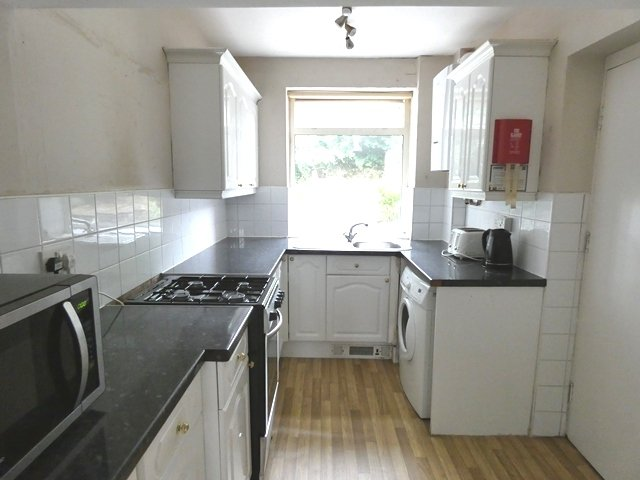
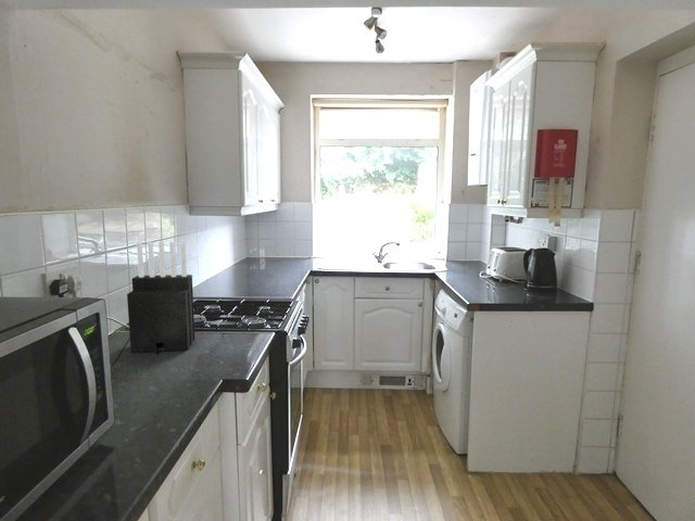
+ knife block [126,241,195,354]
